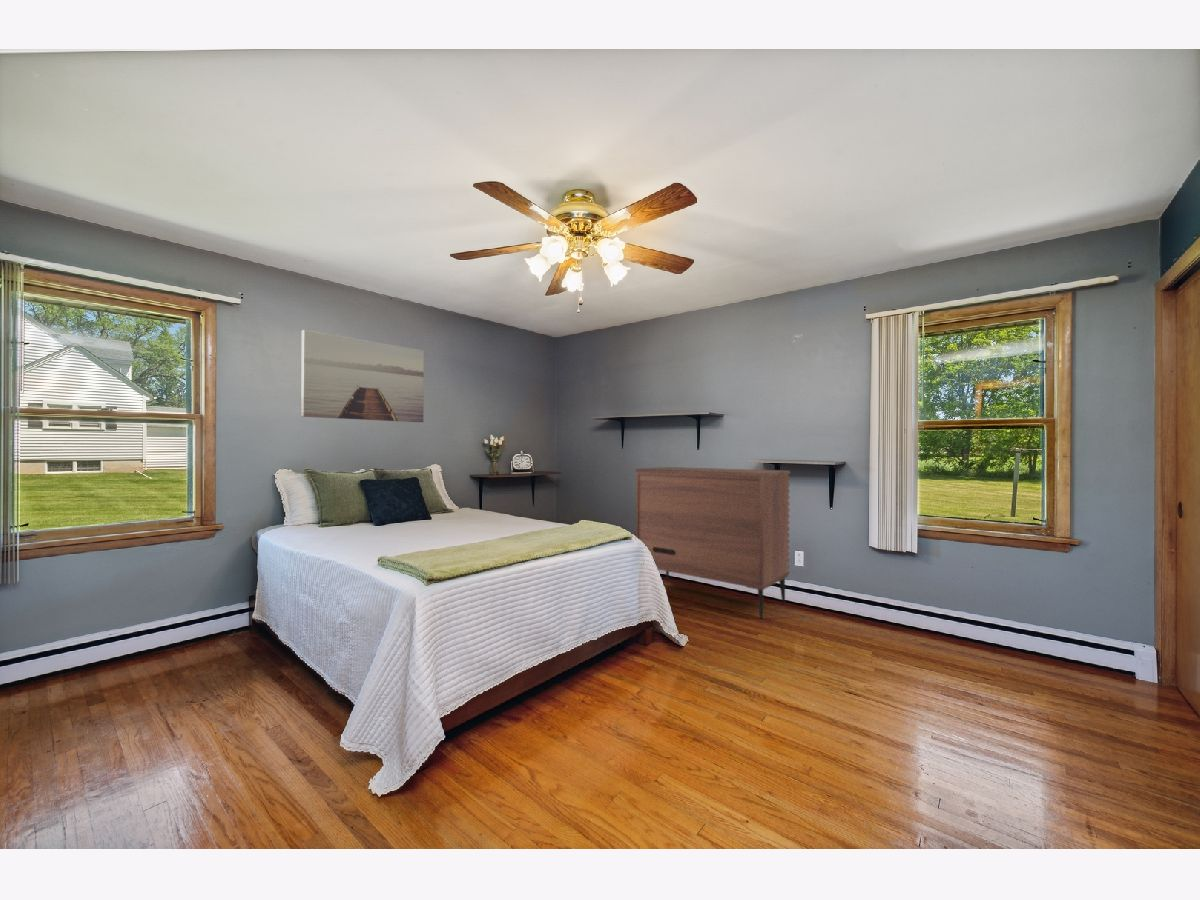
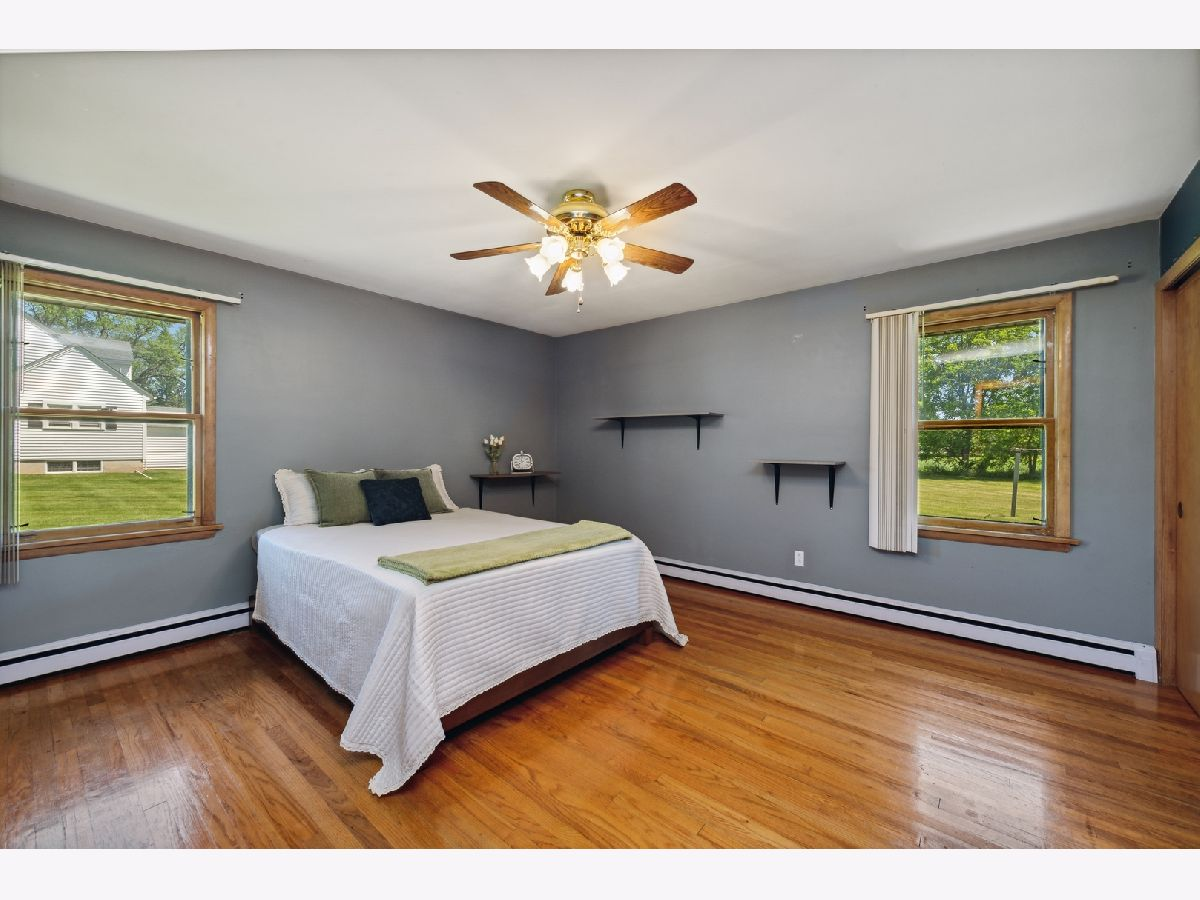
- wall art [301,329,425,423]
- dresser [635,466,791,620]
